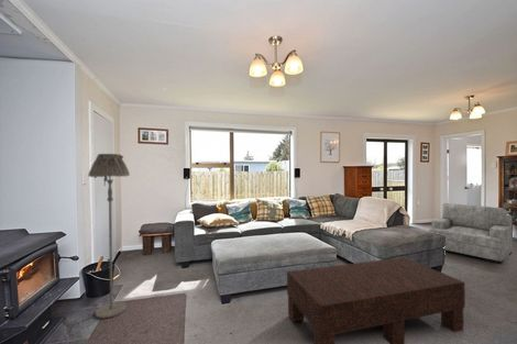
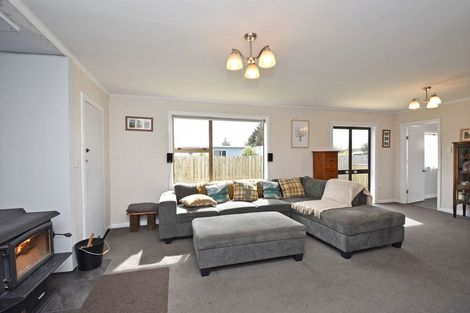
- armchair [428,202,514,265]
- floor lamp [87,153,131,320]
- coffee table [286,256,466,344]
